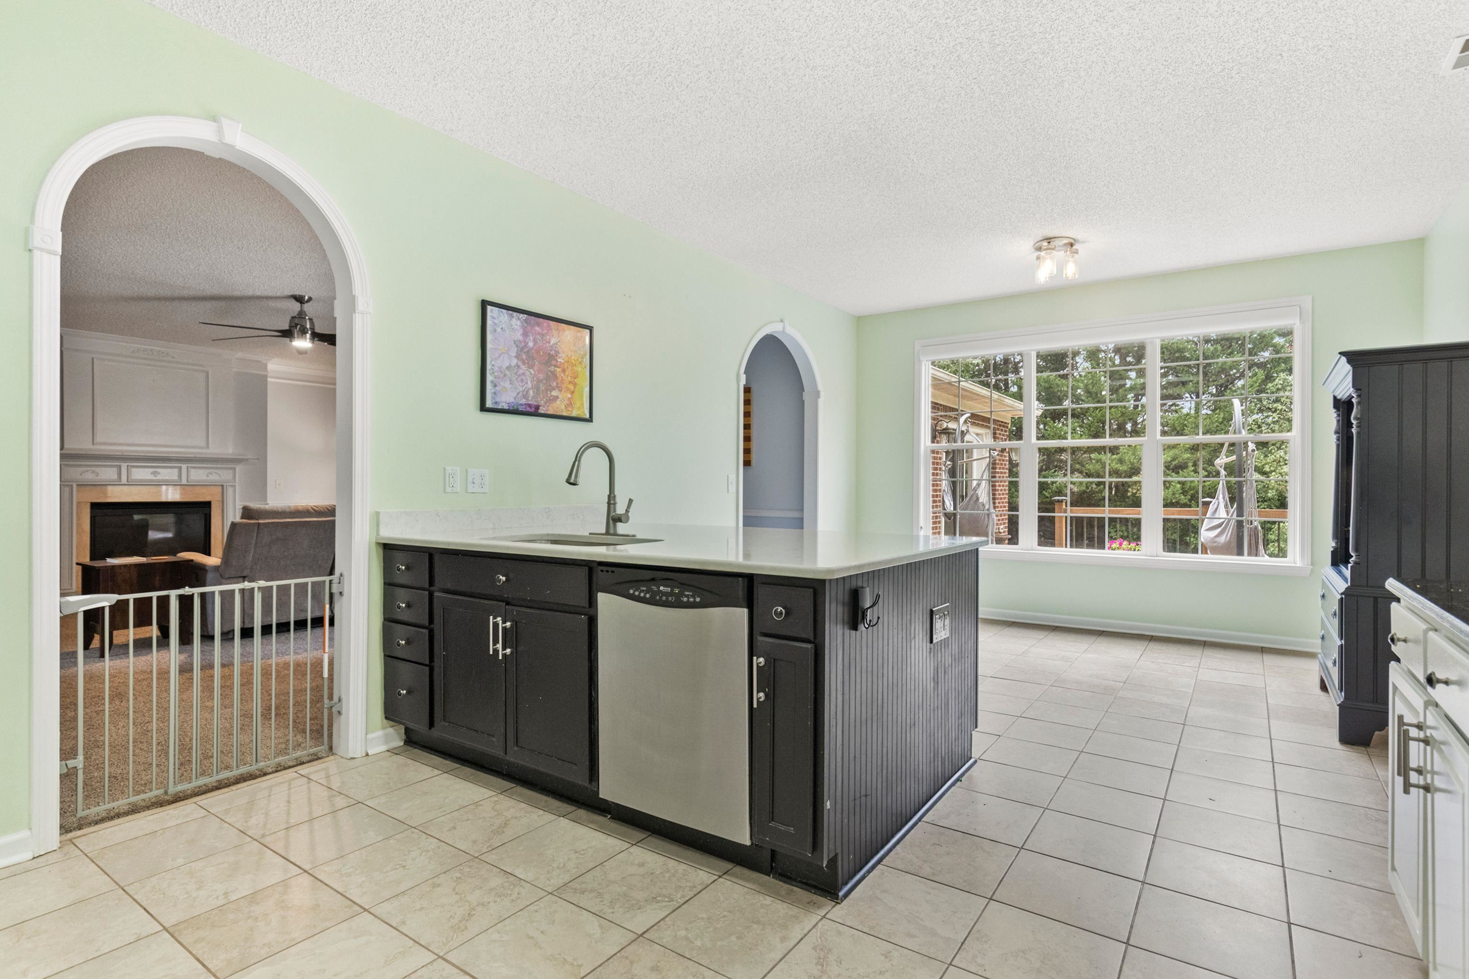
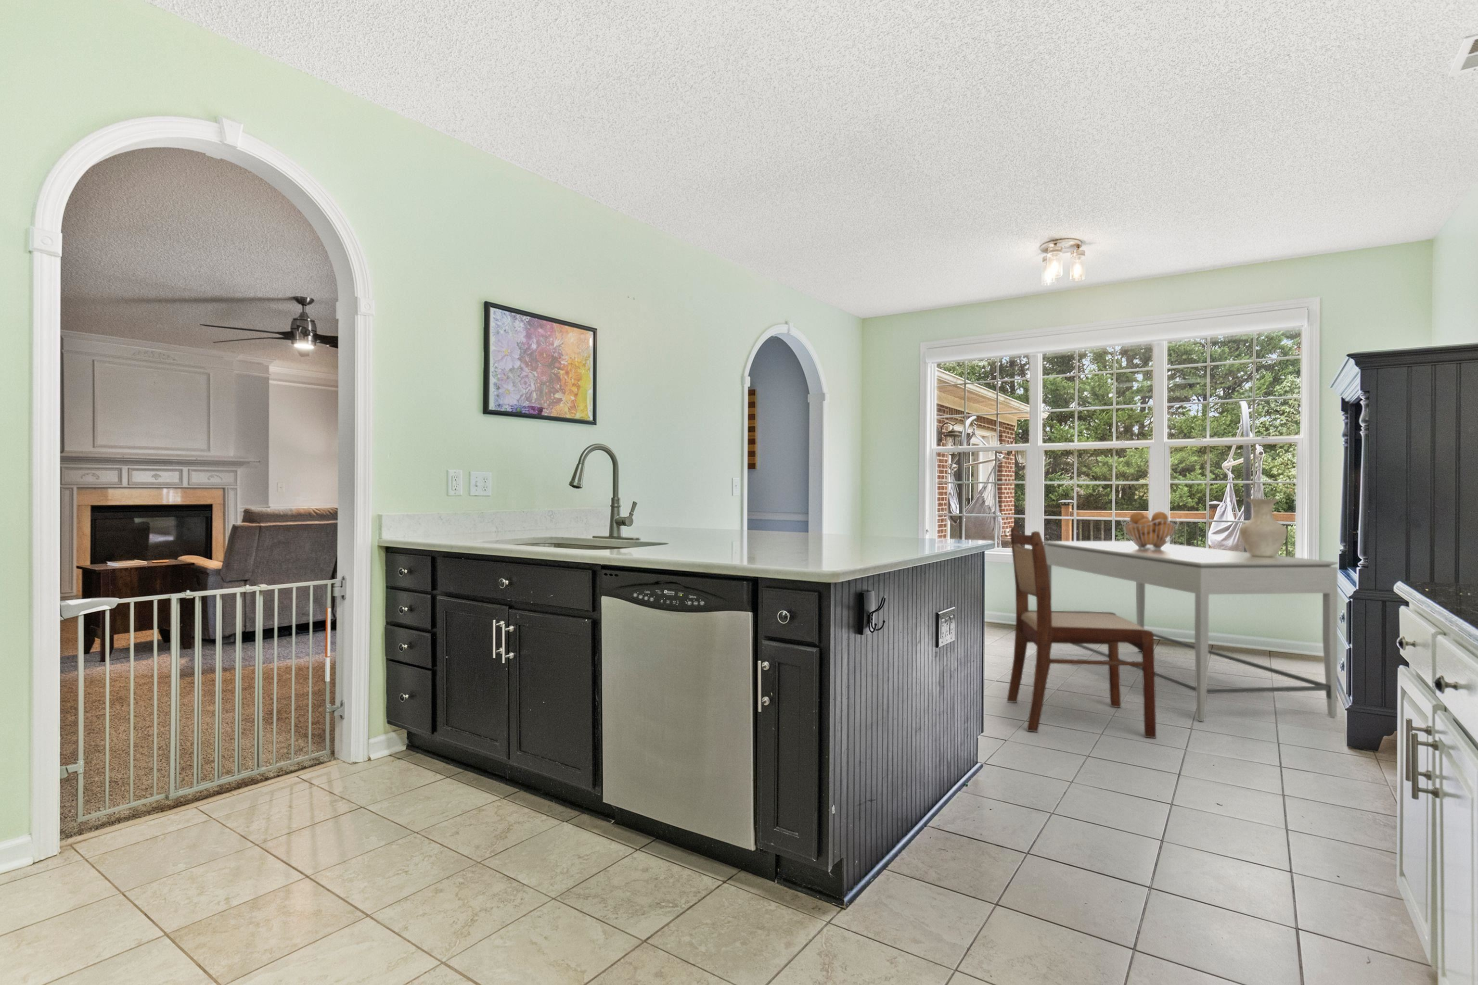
+ dining table [1043,541,1338,722]
+ fruit basket [1121,511,1179,550]
+ vase [1238,498,1288,557]
+ dining chair [1006,525,1157,739]
